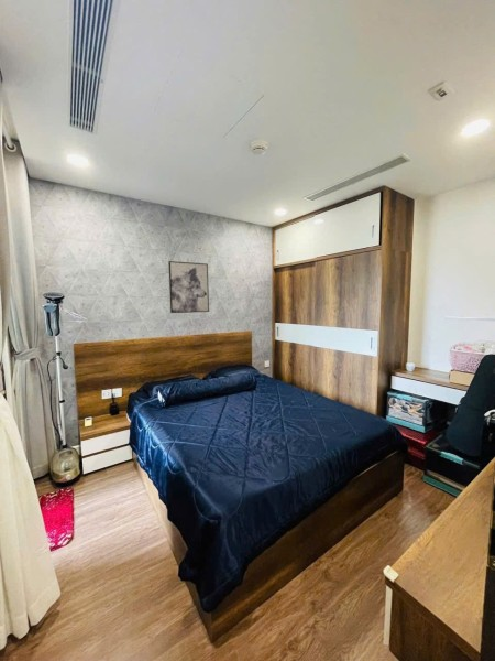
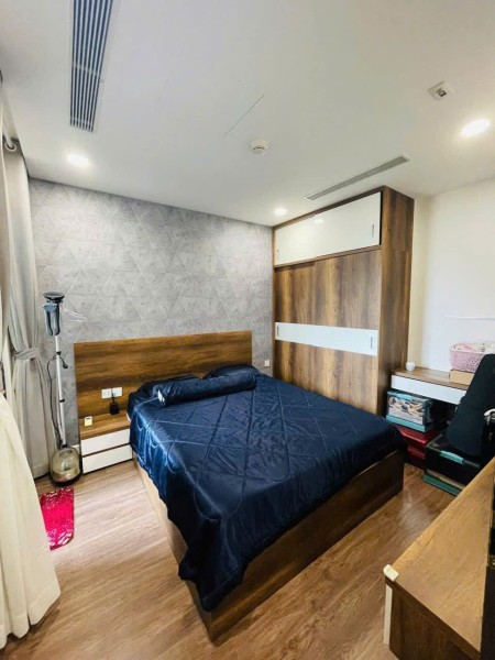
- wall art [167,260,210,314]
